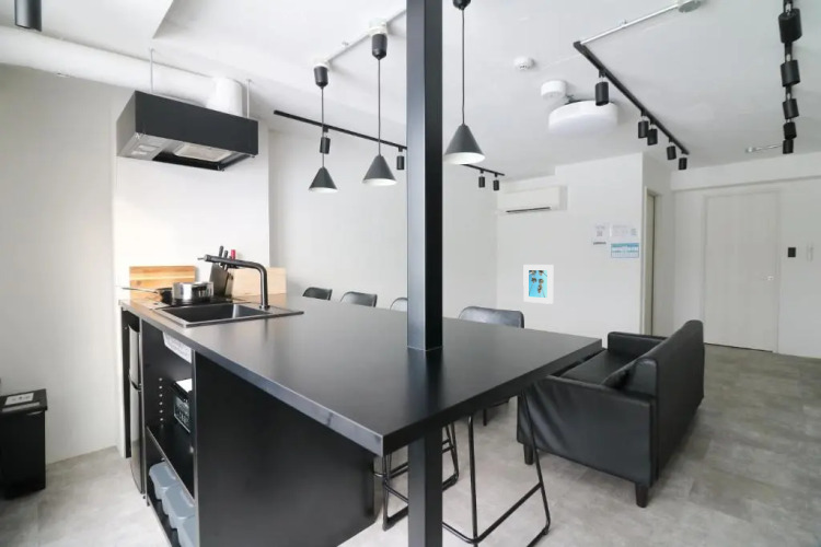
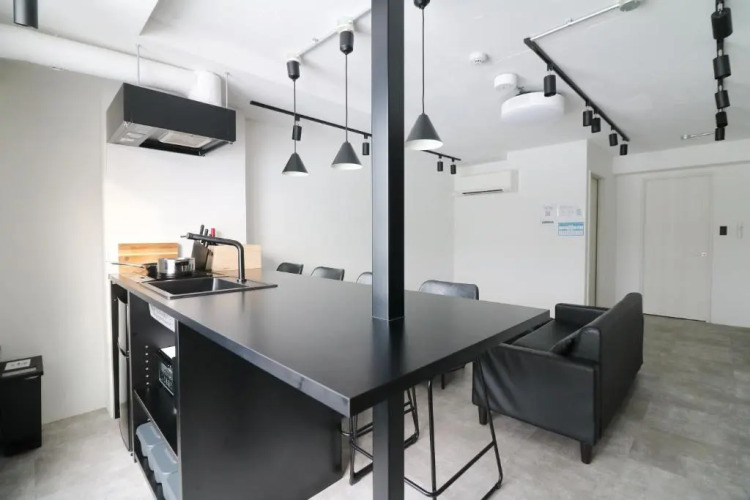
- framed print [522,264,554,305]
